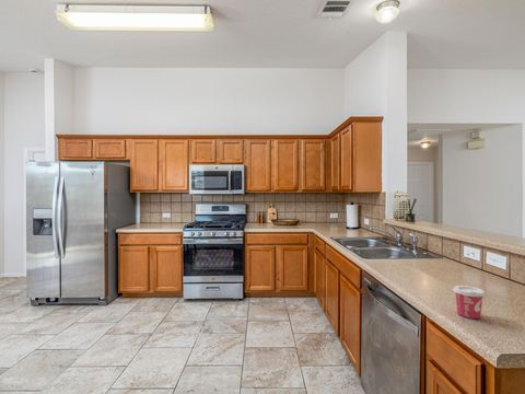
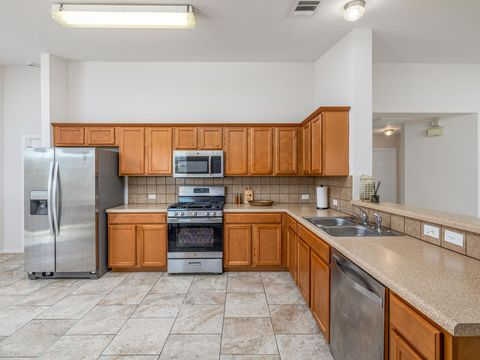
- cup [452,285,487,320]
